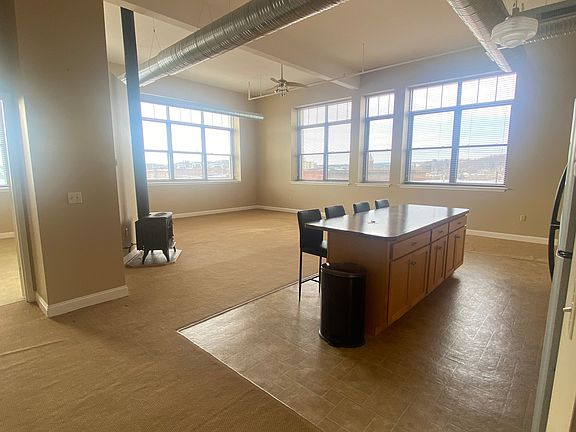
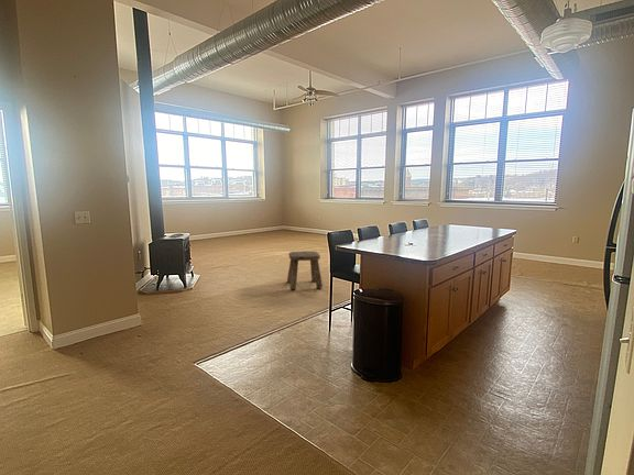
+ stool [286,251,324,290]
